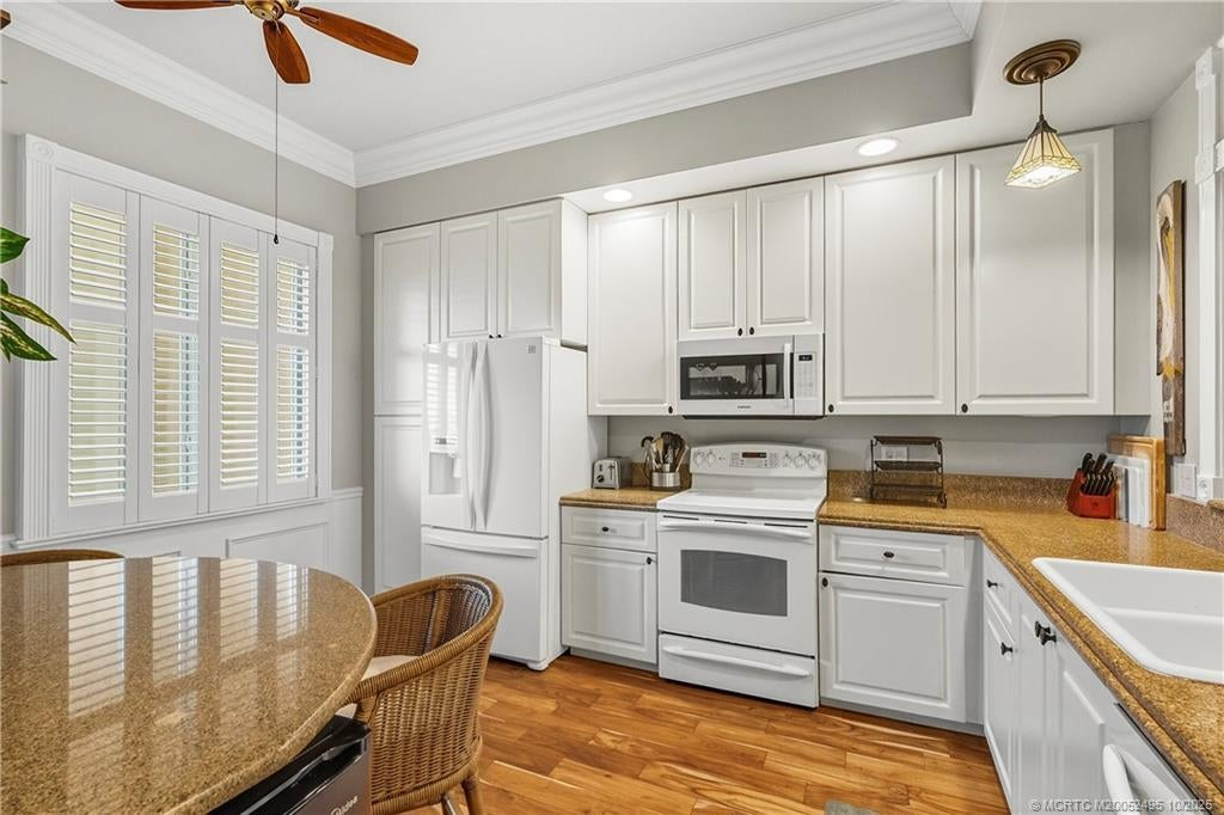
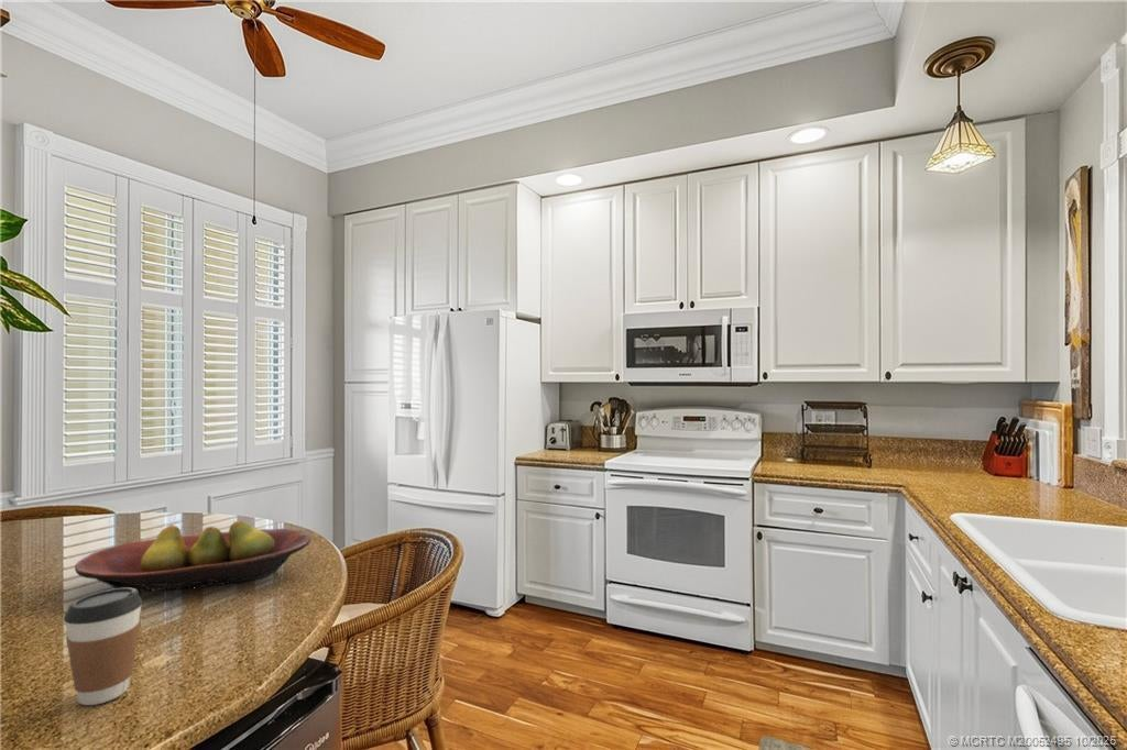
+ fruit bowl [74,519,311,593]
+ coffee cup [63,586,144,706]
